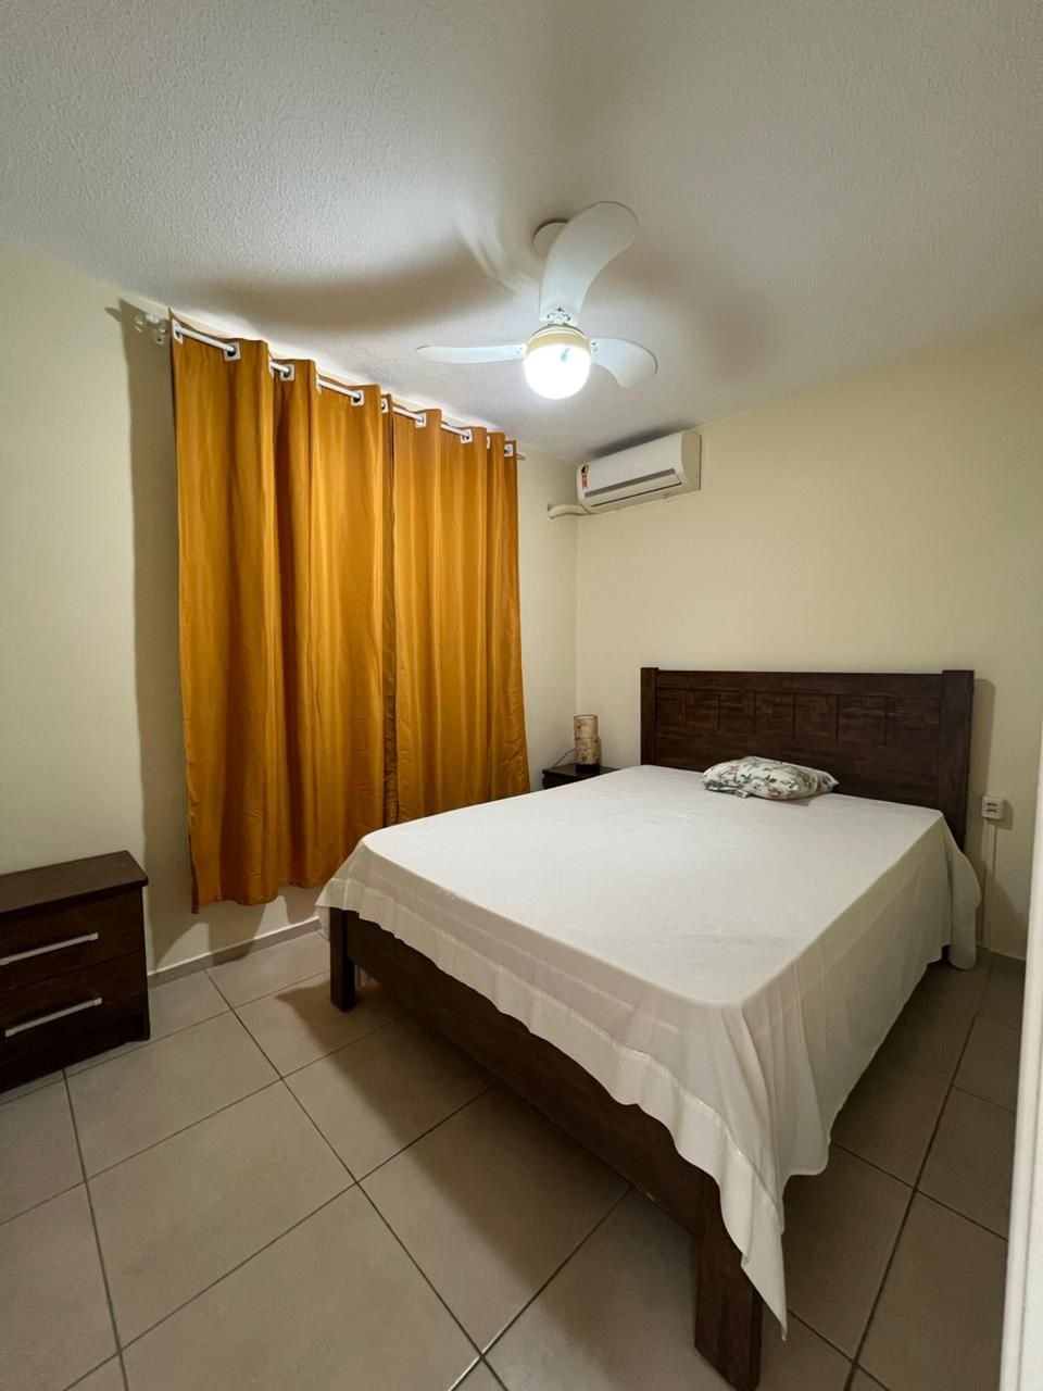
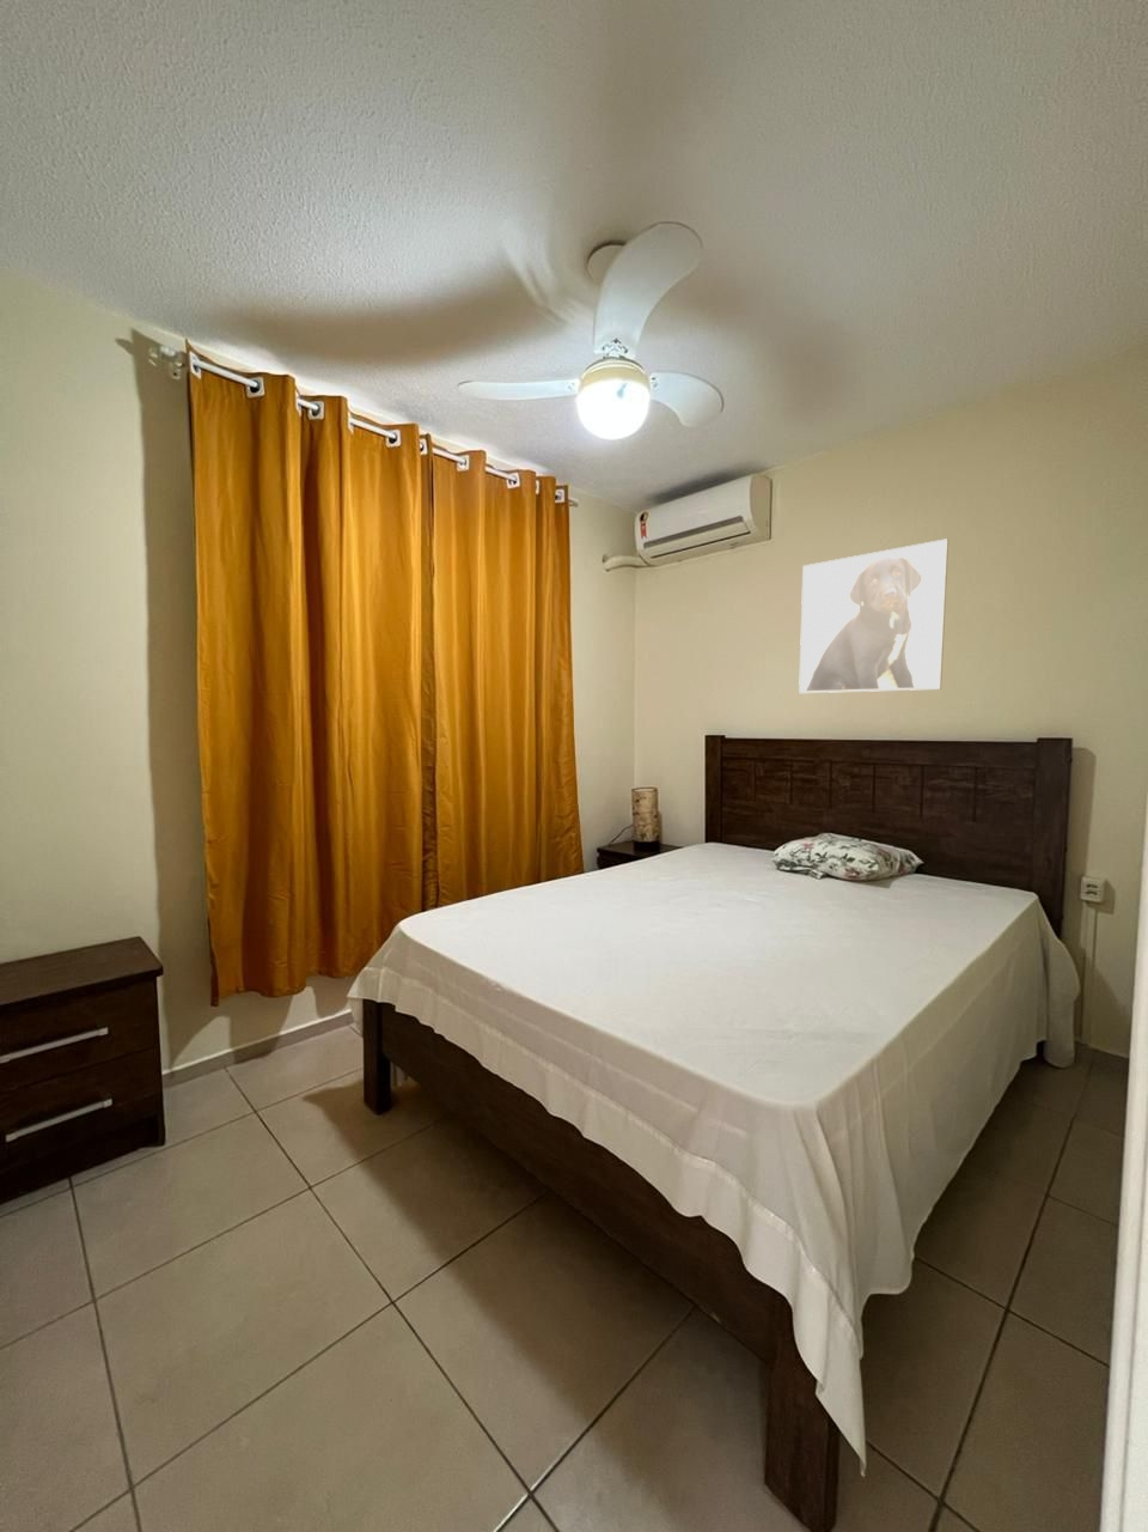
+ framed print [797,538,949,694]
